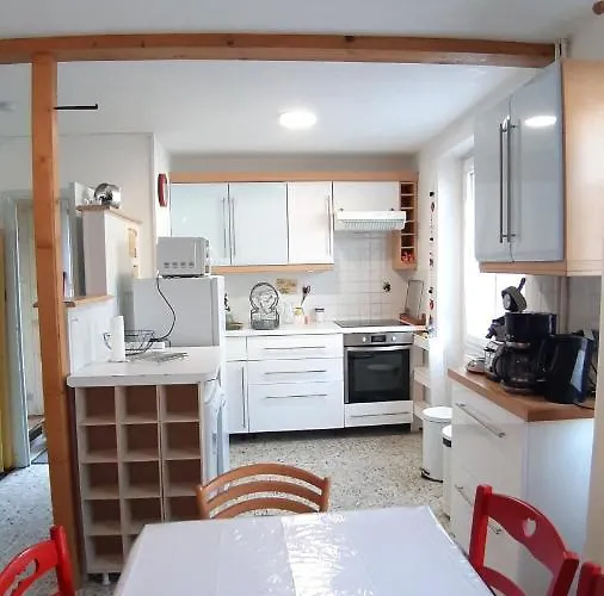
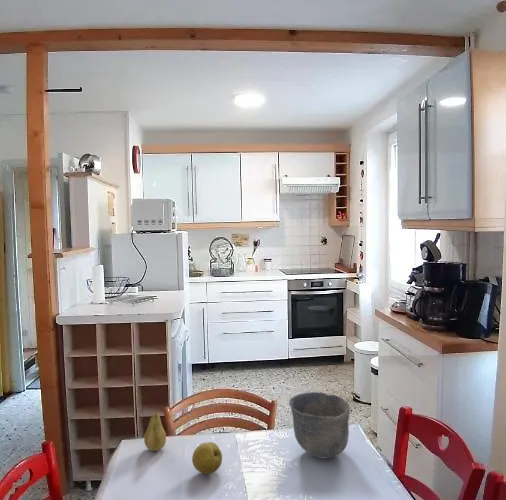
+ fruit [191,441,223,475]
+ cup [288,391,351,460]
+ fruit [143,411,167,452]
